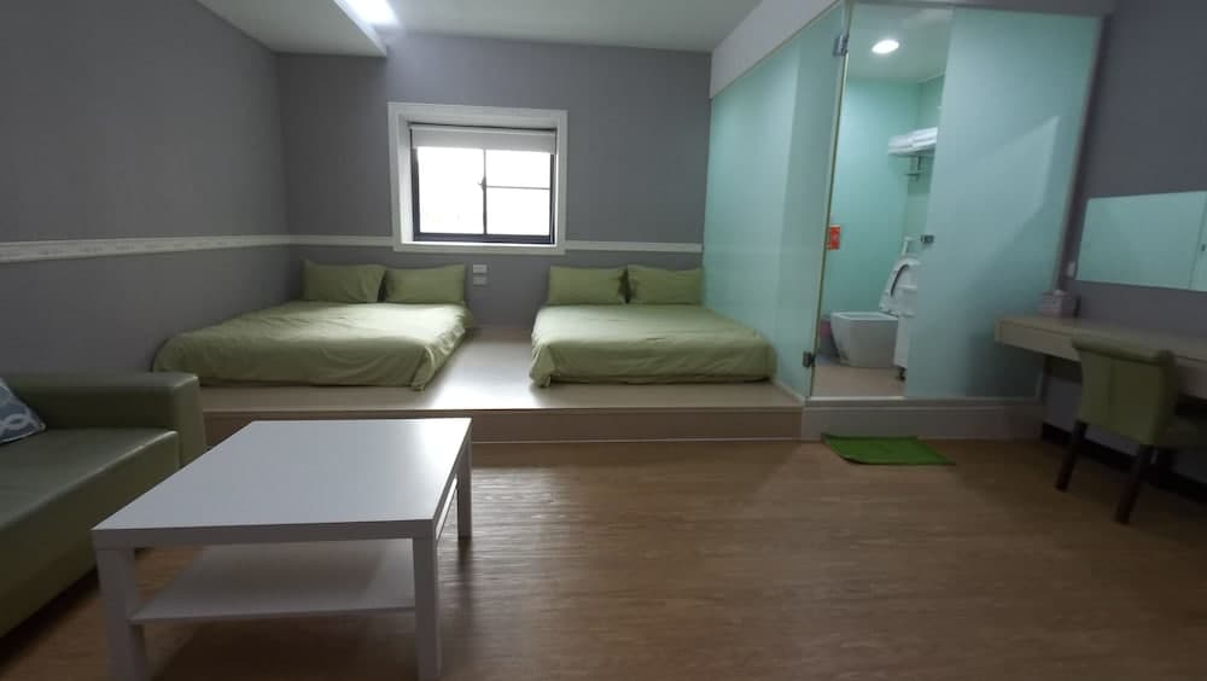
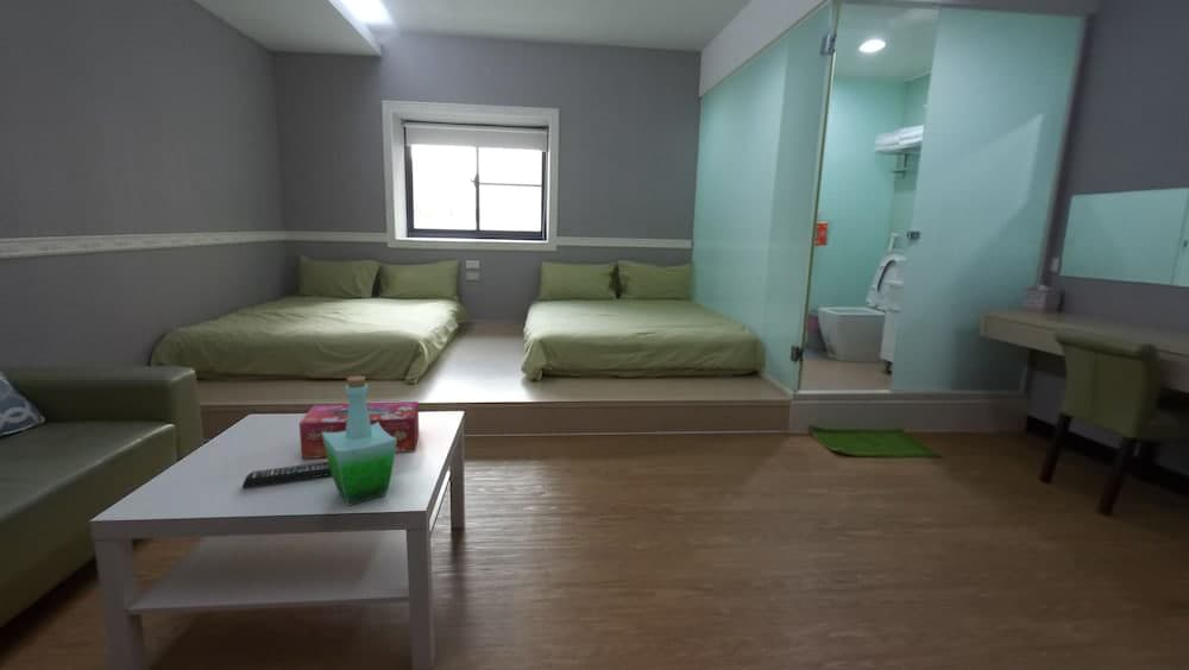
+ bottle [322,375,397,506]
+ tissue box [298,400,420,460]
+ remote control [241,461,333,488]
